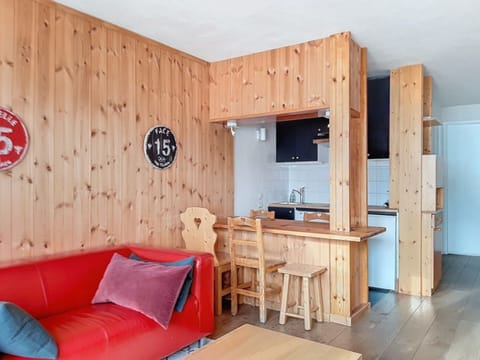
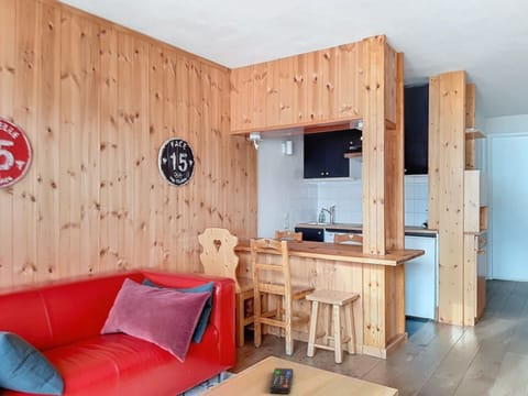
+ remote control [270,367,295,395]
